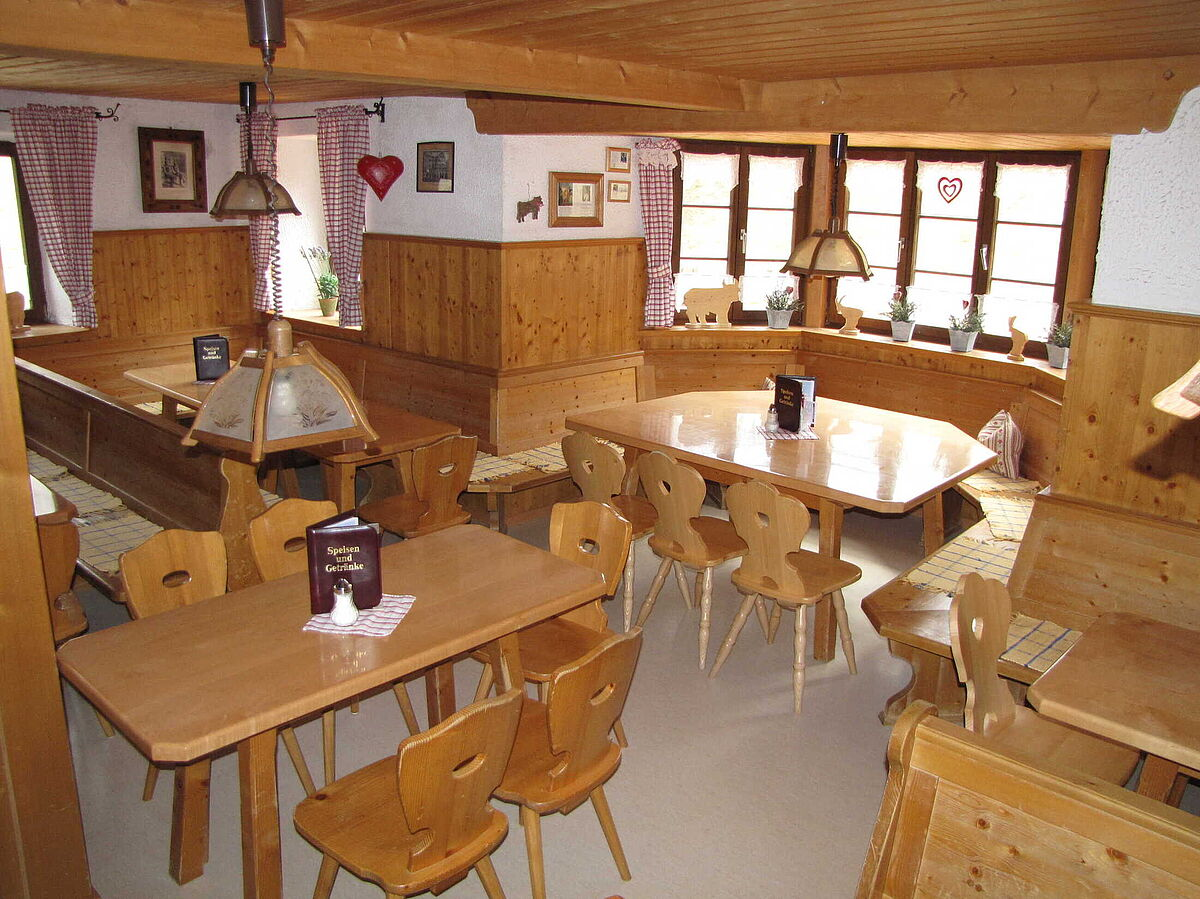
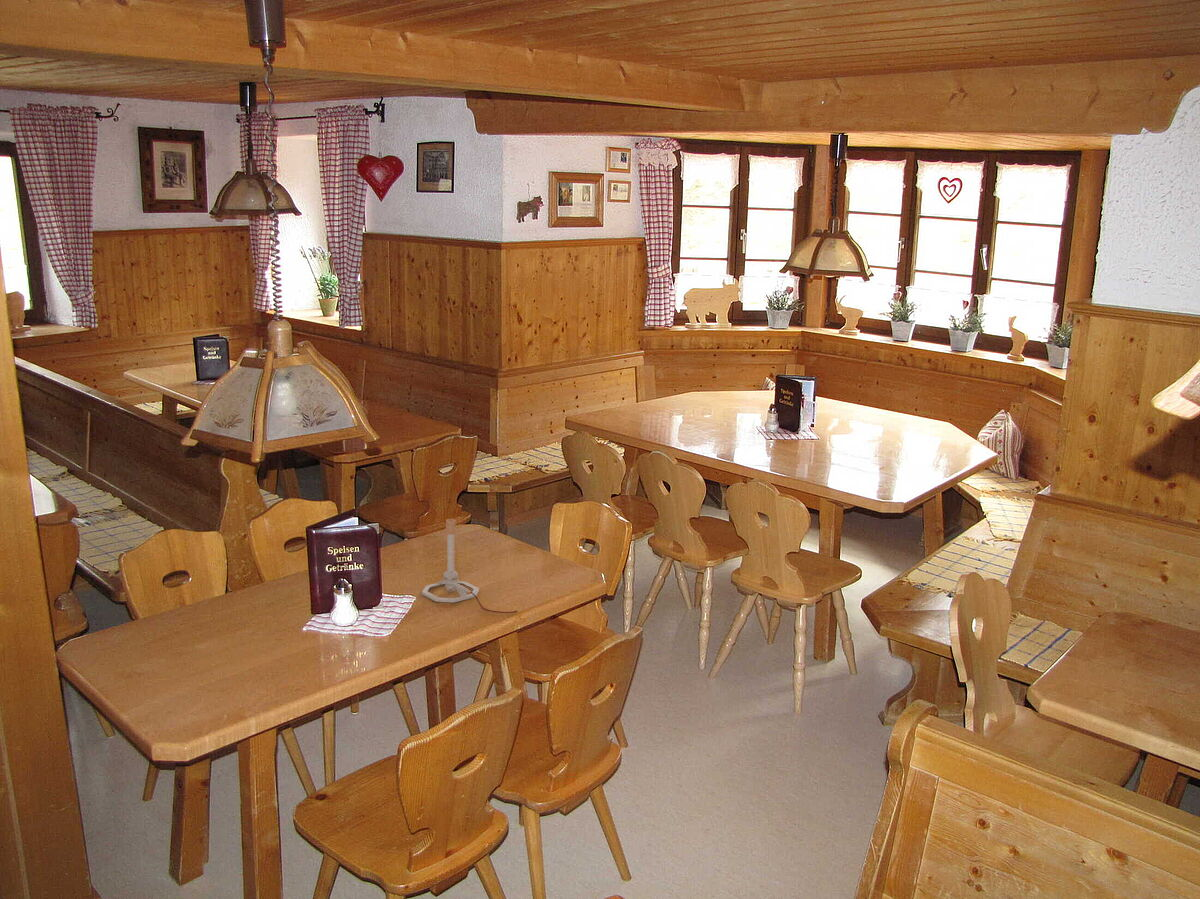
+ lamp base [421,518,518,614]
